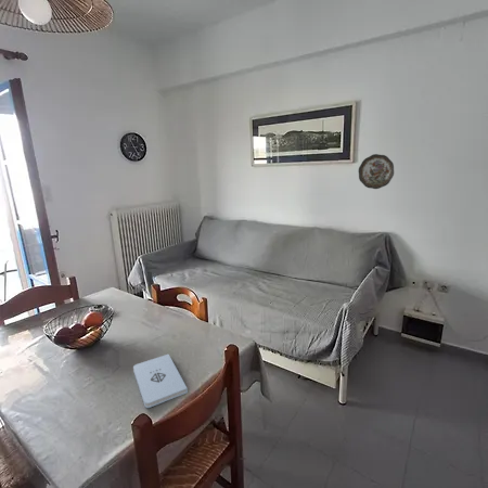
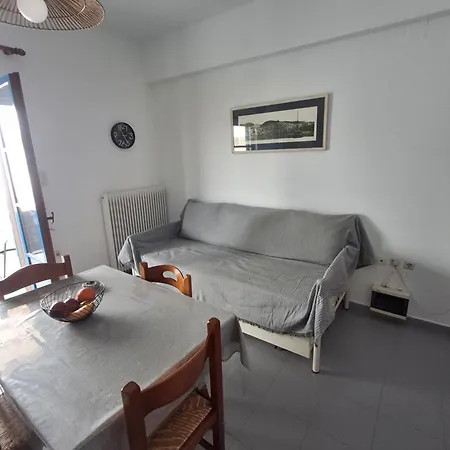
- notepad [132,354,189,409]
- decorative plate [358,153,395,190]
